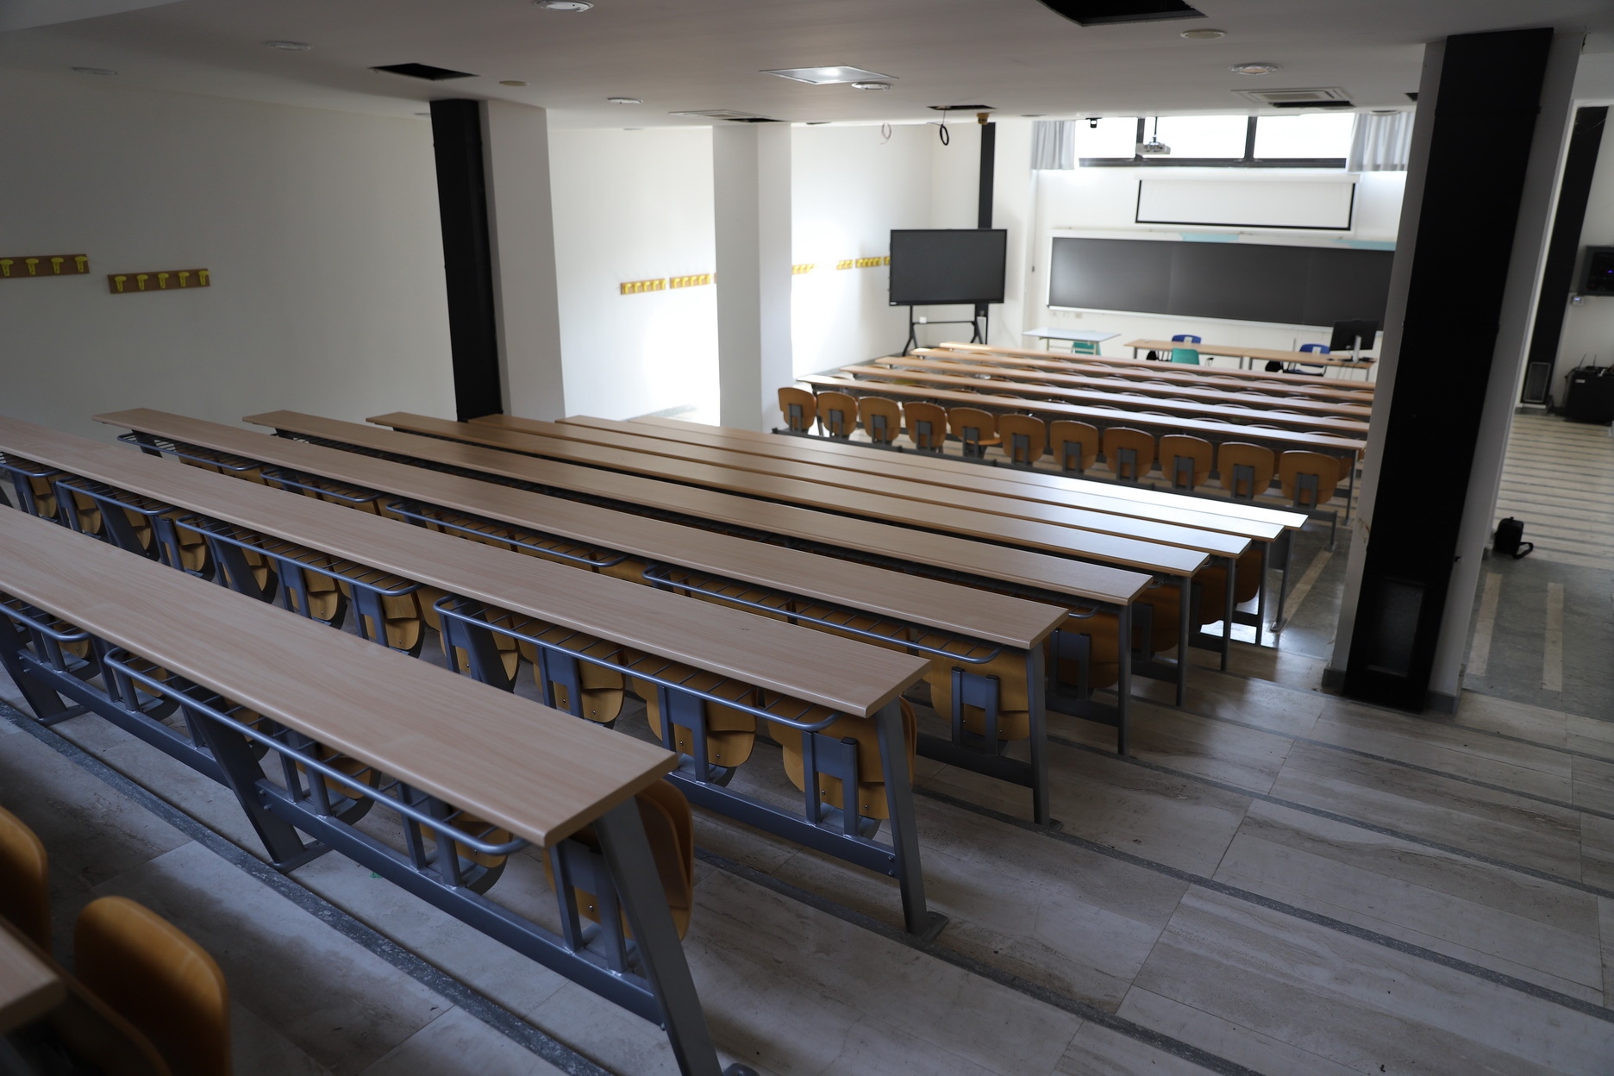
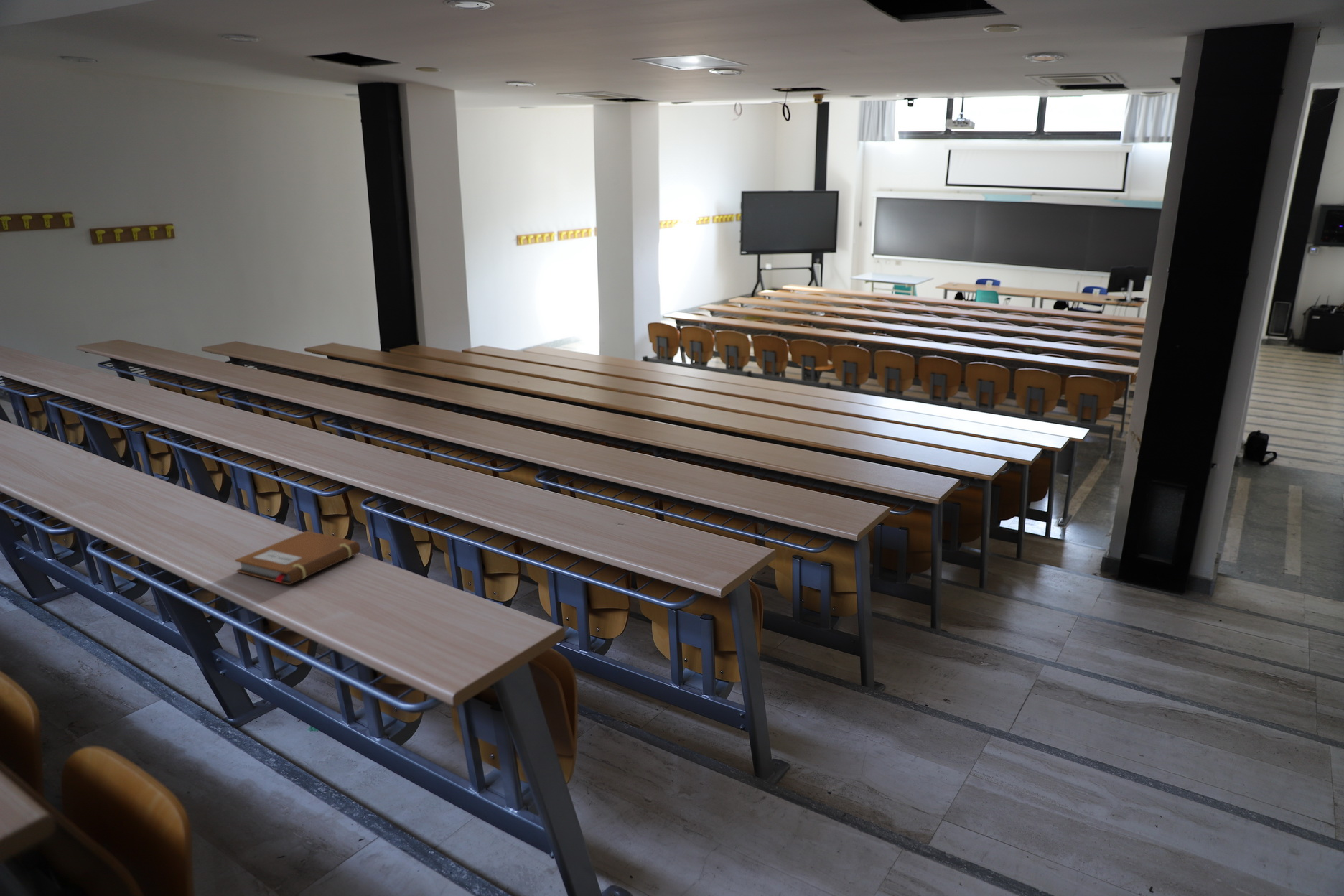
+ notebook [234,530,361,585]
